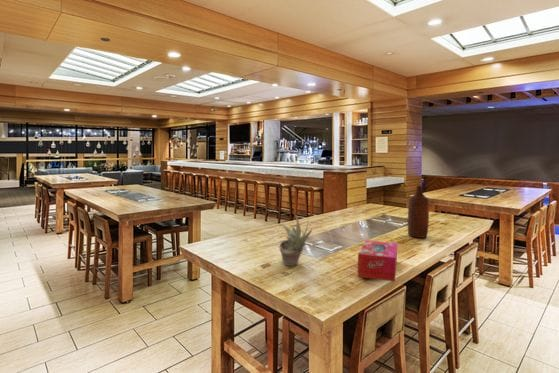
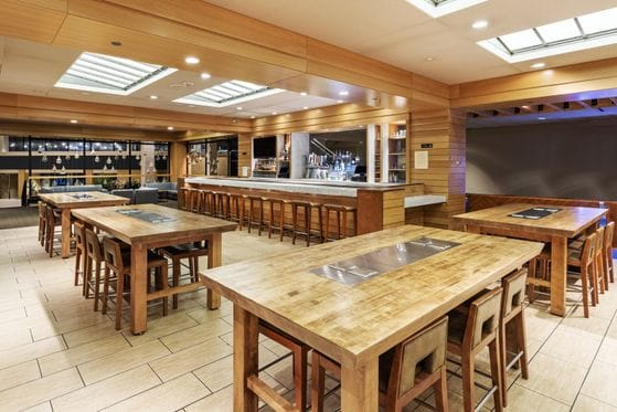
- succulent plant [278,214,313,267]
- tissue box [357,239,398,283]
- bottle [407,185,430,239]
